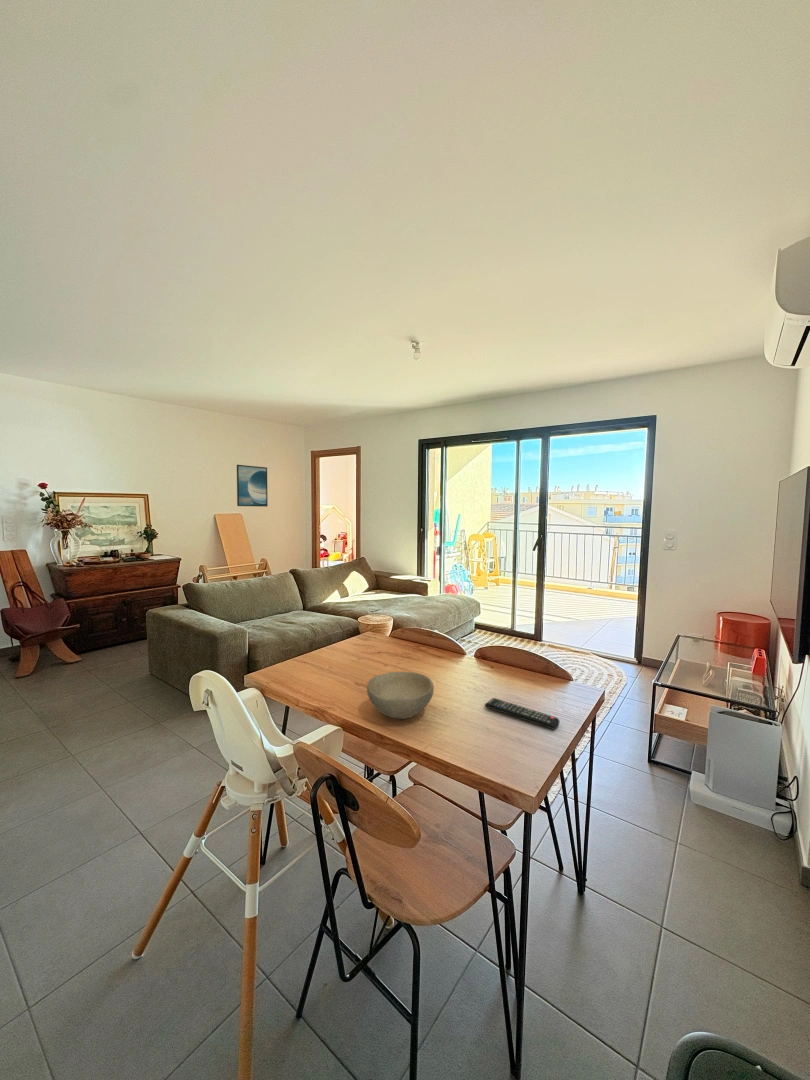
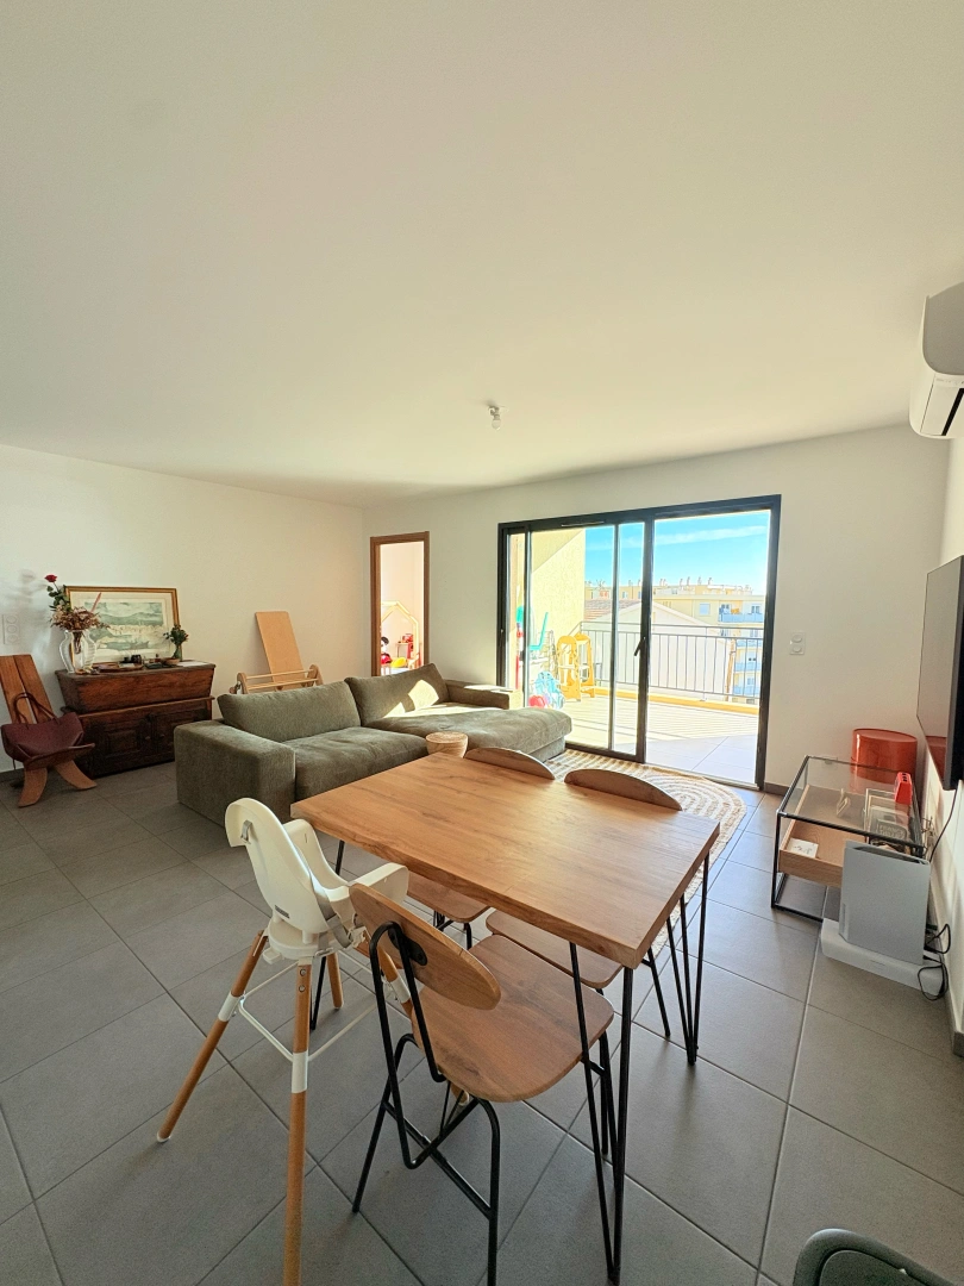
- bowl [366,671,435,720]
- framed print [236,464,269,508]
- remote control [483,697,560,731]
